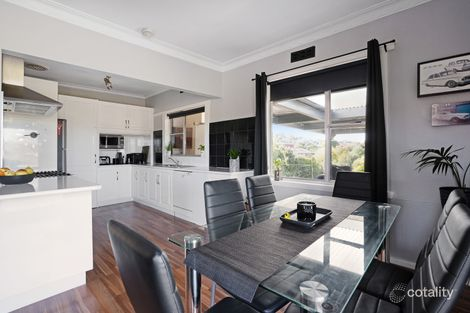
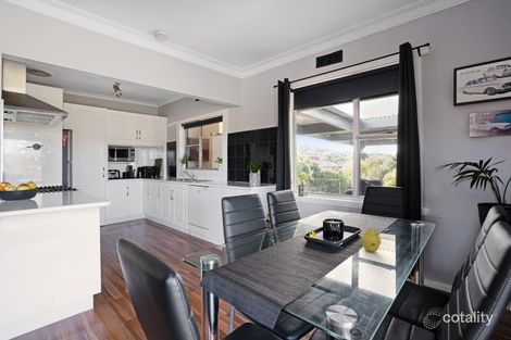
+ fruit [361,228,382,253]
